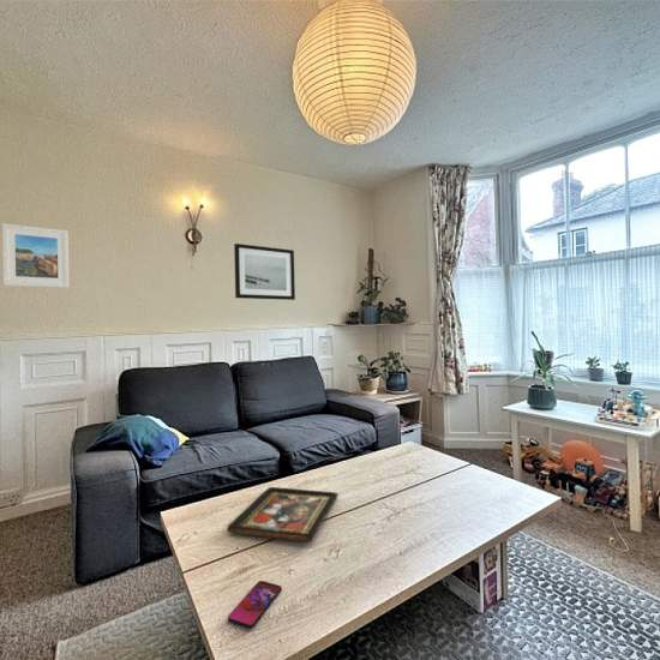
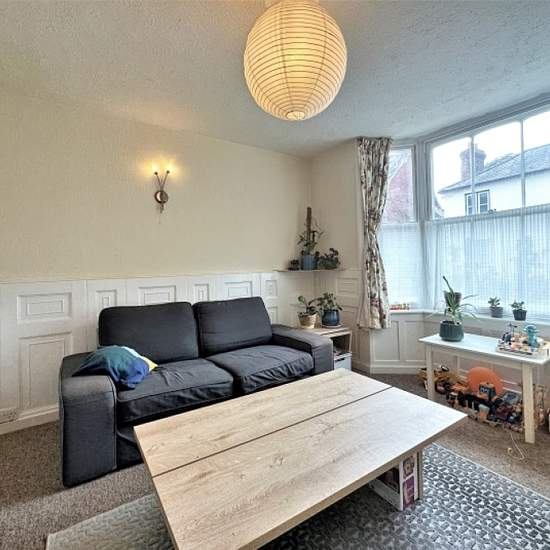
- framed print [1,222,71,289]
- wall art [233,242,296,301]
- smartphone [227,580,283,629]
- decorative tray [226,486,340,544]
